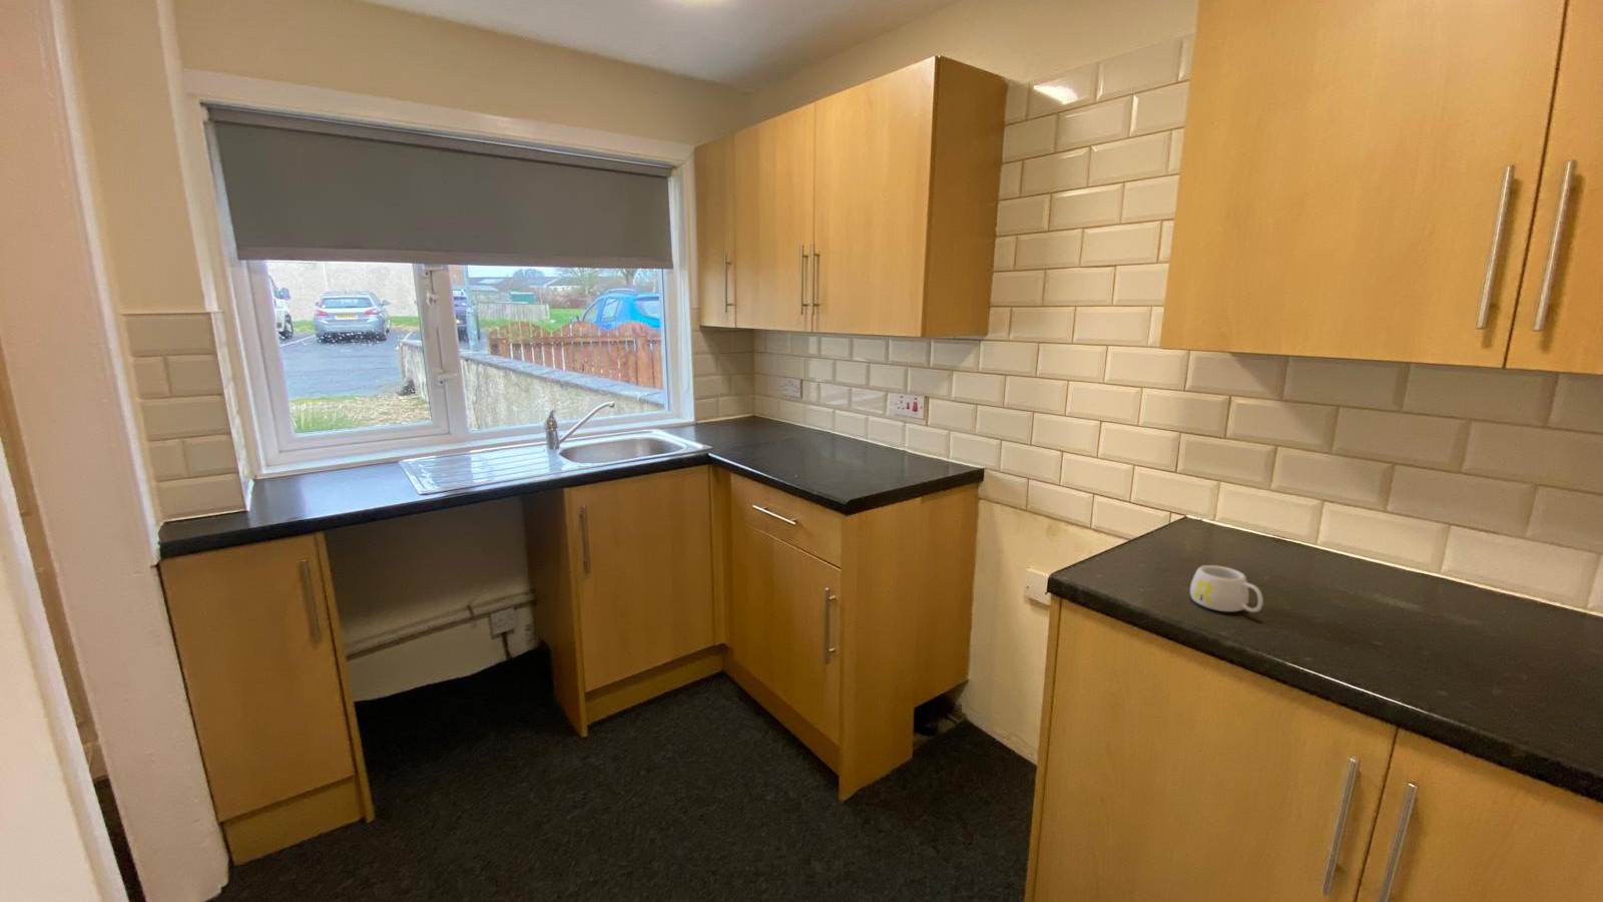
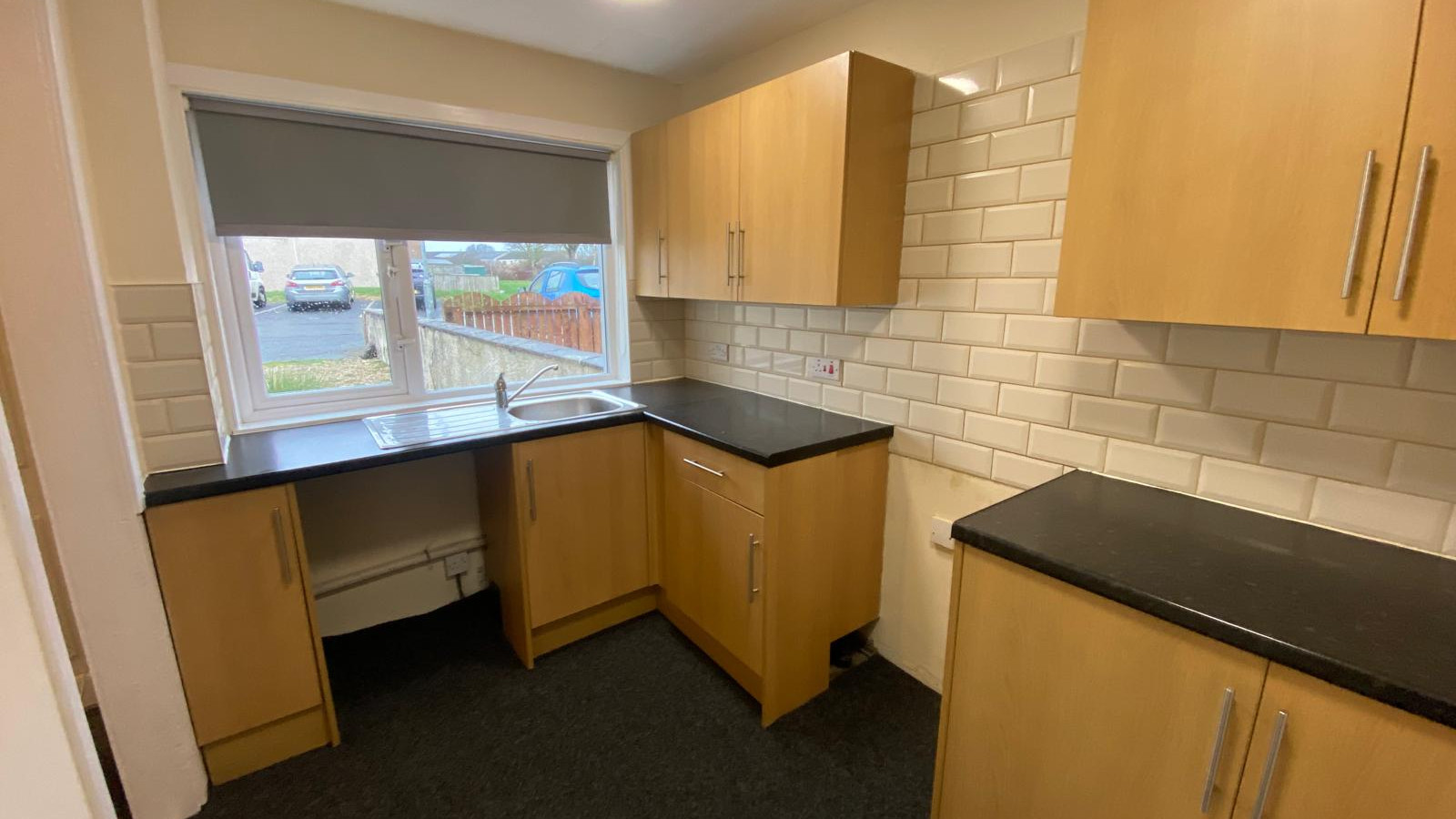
- mug [1189,564,1264,613]
